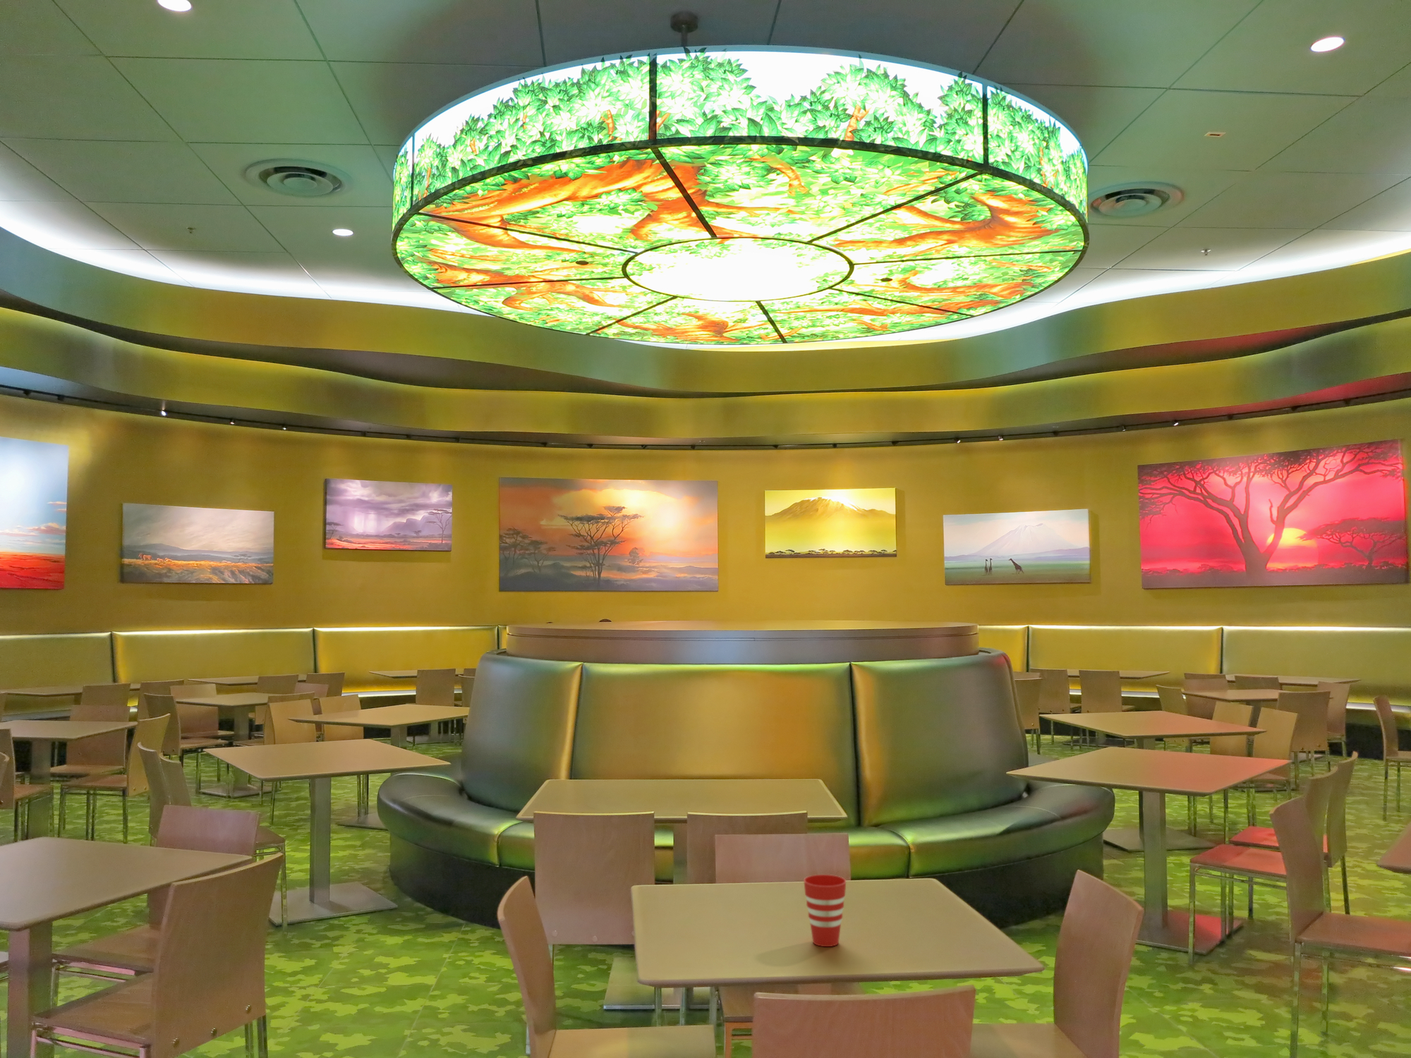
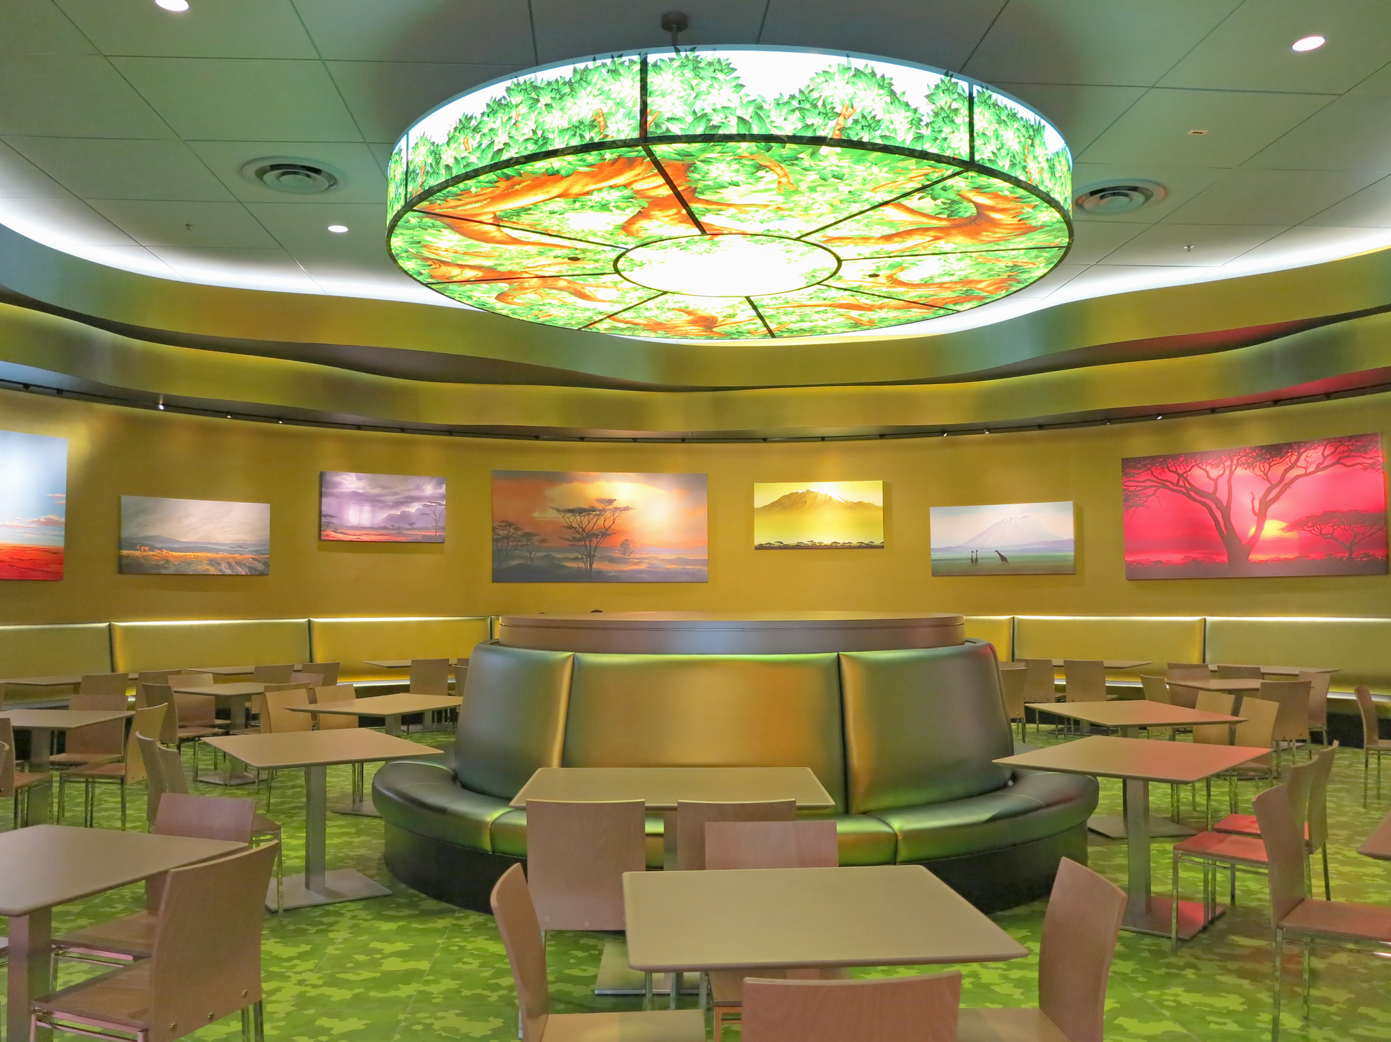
- cup [803,874,847,947]
